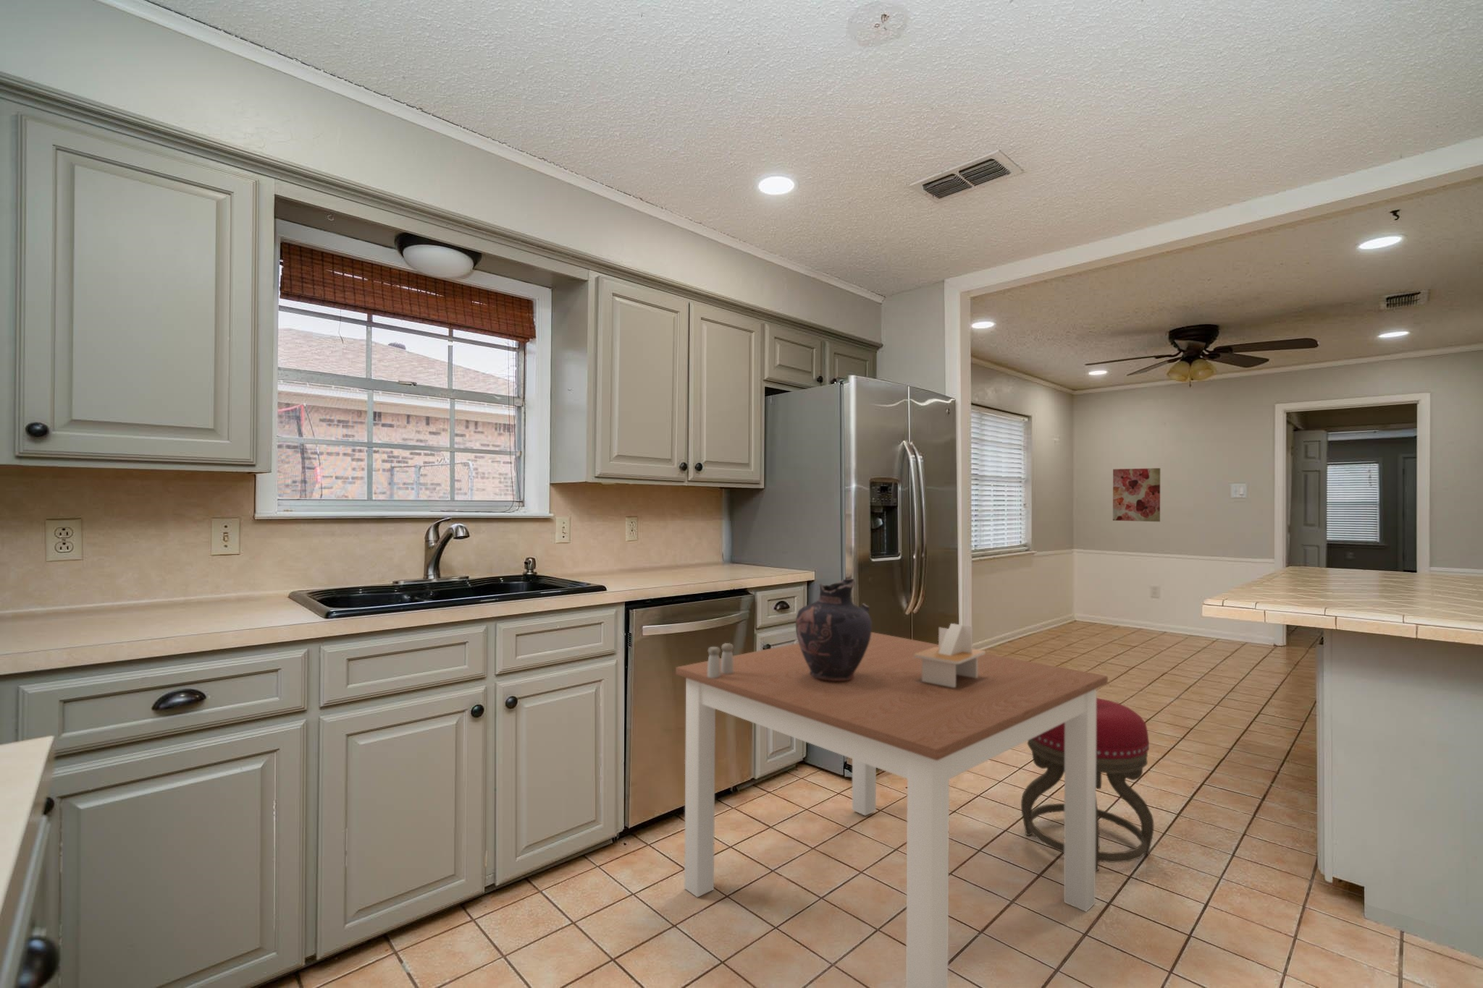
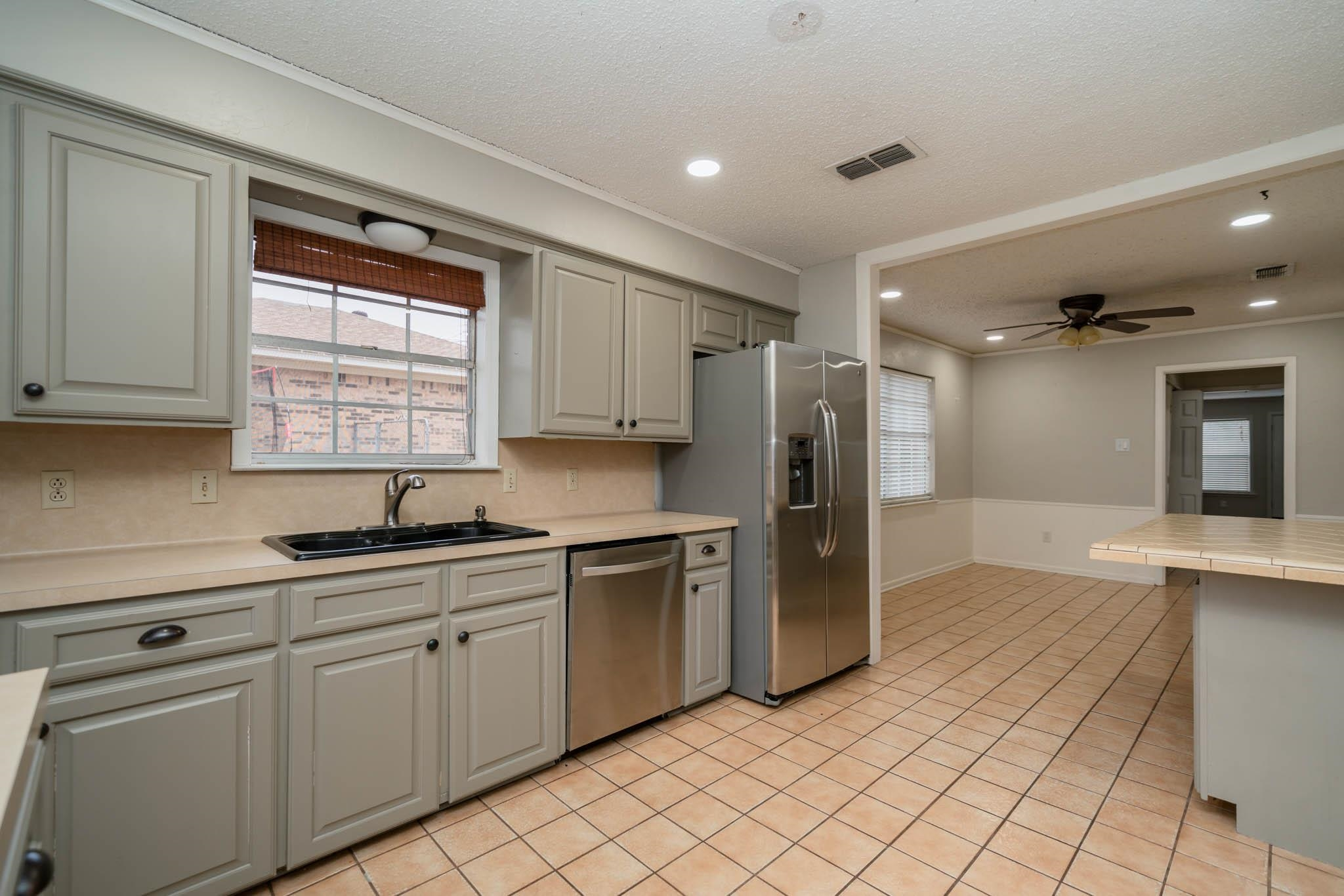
- dining table [675,632,1109,988]
- vase [796,578,873,680]
- stool [1021,697,1155,871]
- napkin holder [915,623,986,690]
- wall art [1112,468,1161,523]
- salt and pepper shaker [707,642,734,678]
